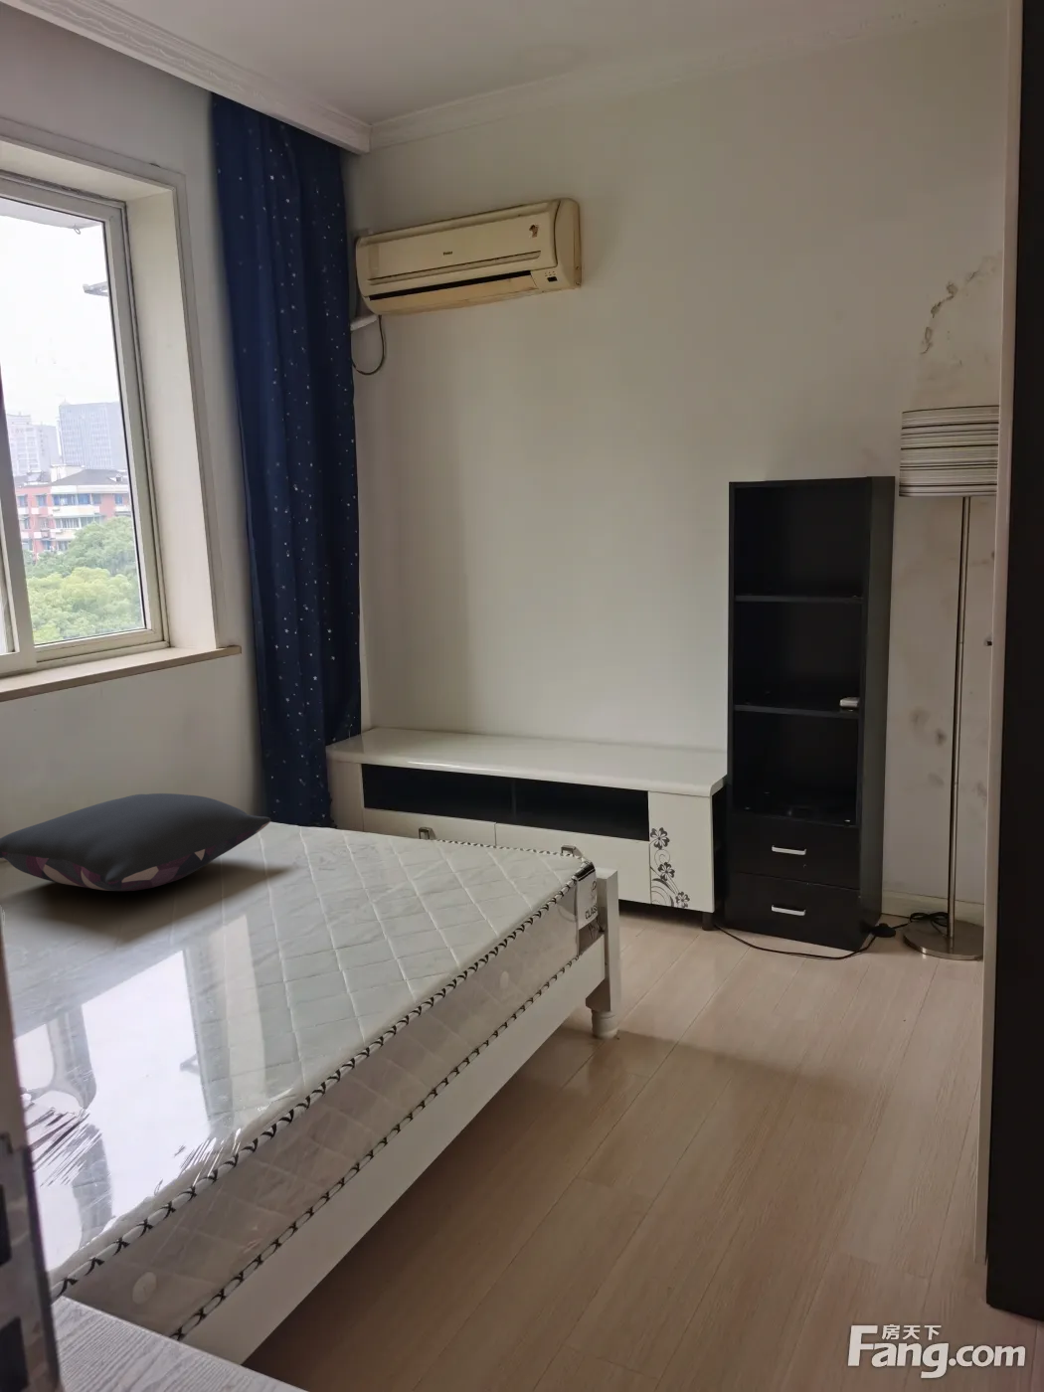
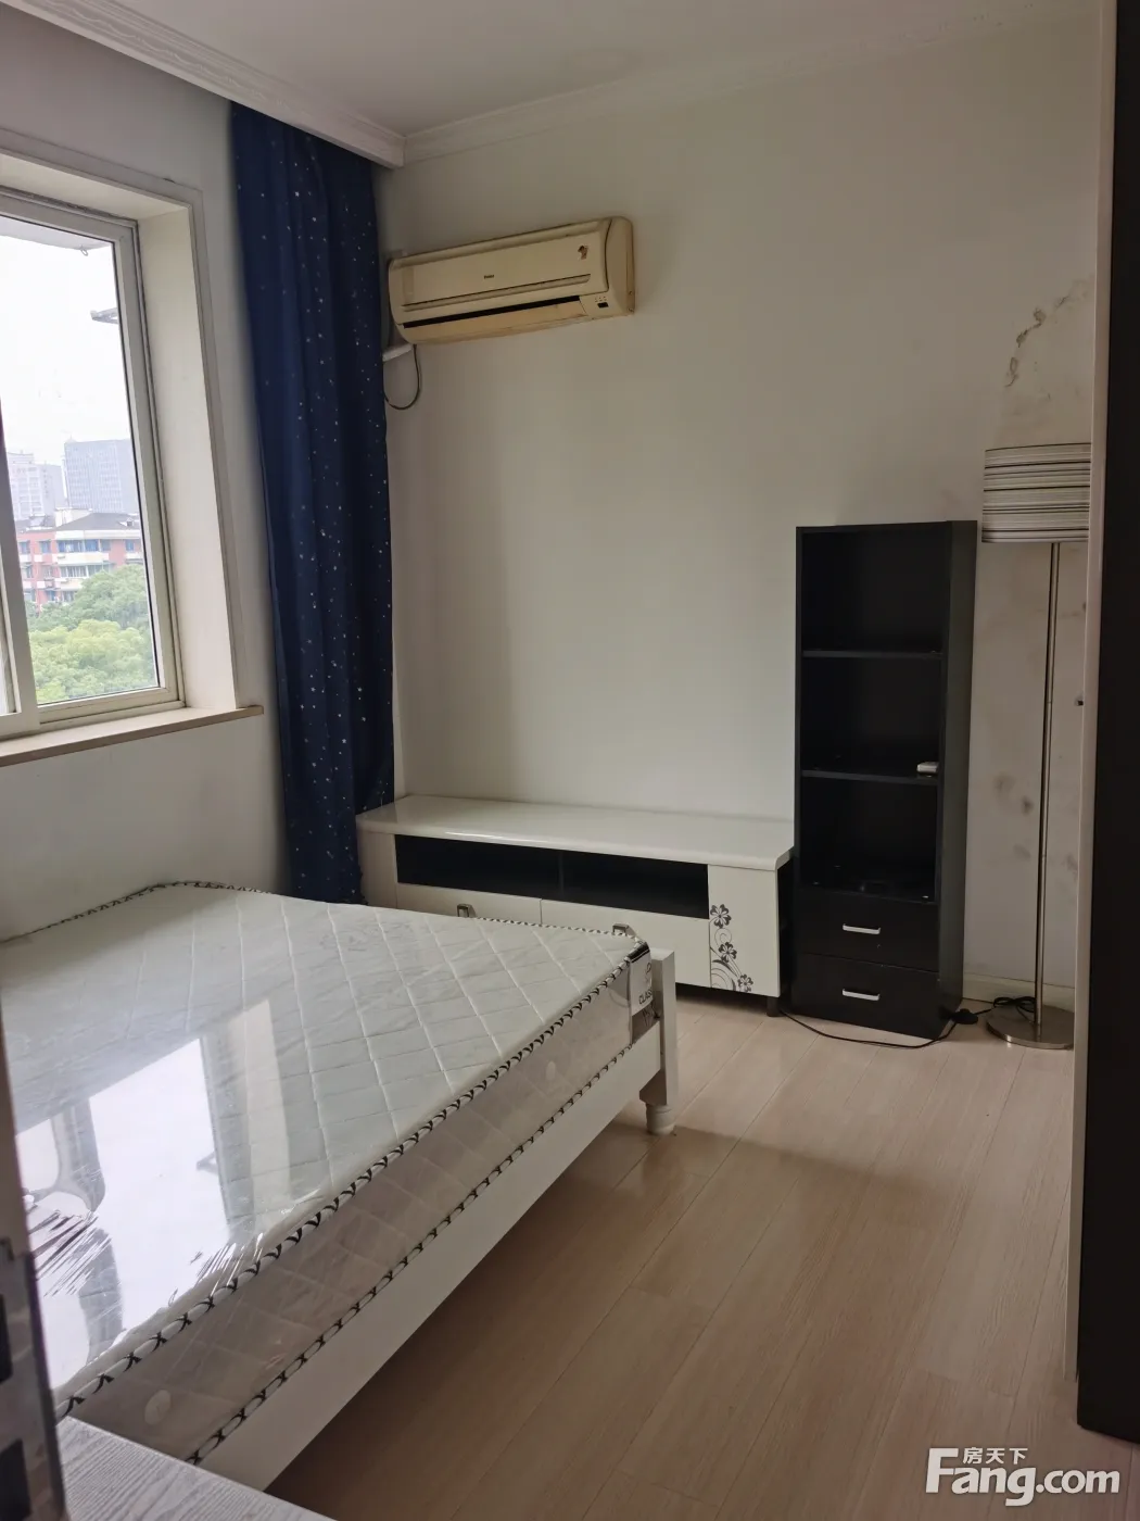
- pillow [0,792,272,892]
